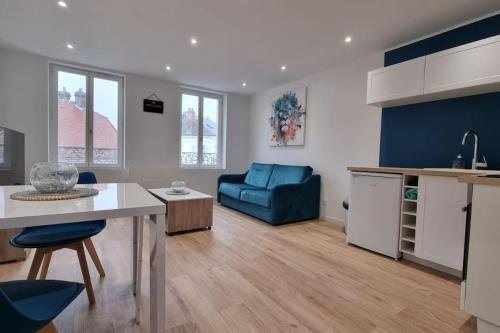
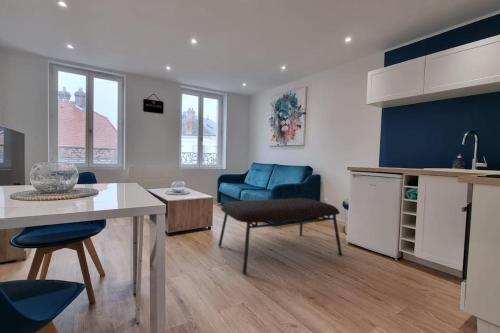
+ coffee table [217,197,343,275]
